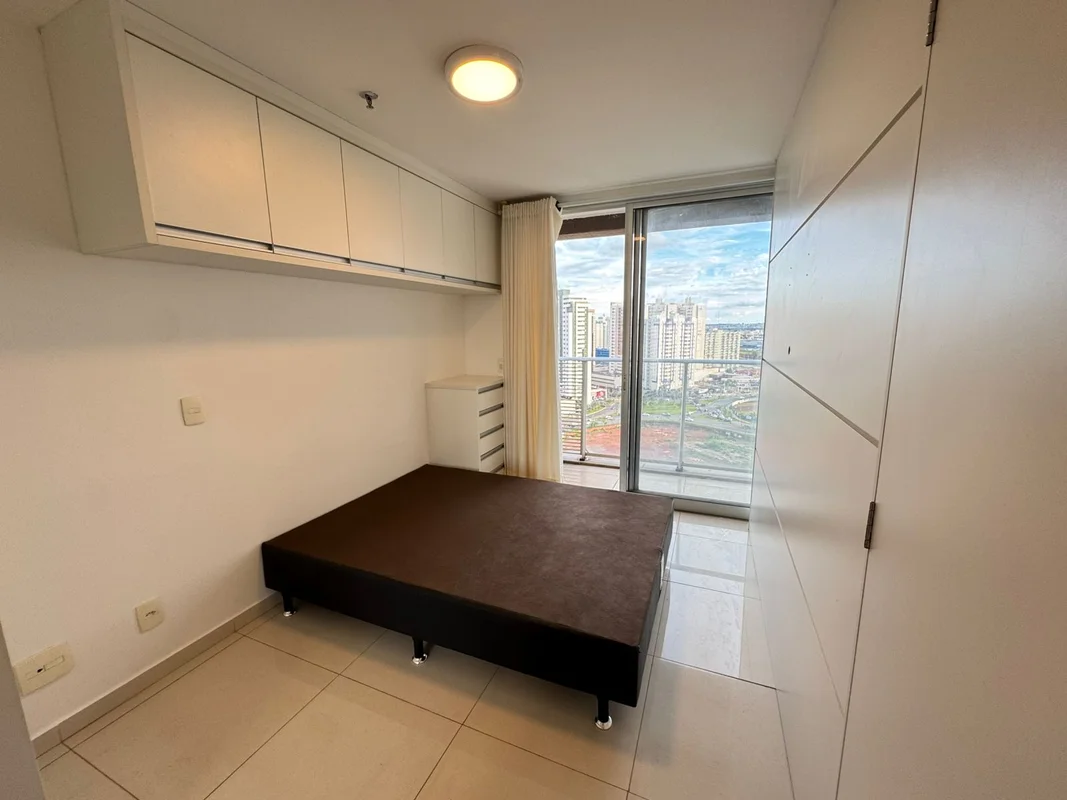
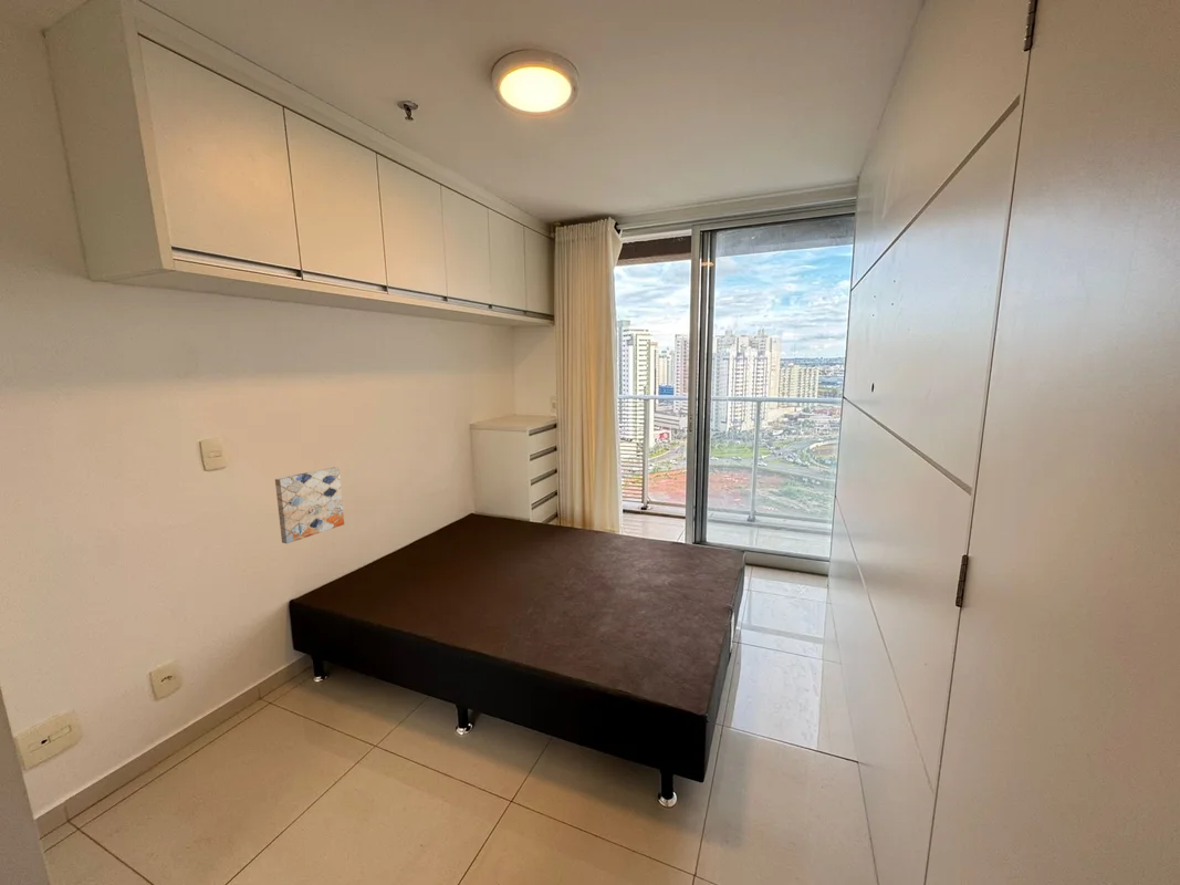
+ wall art [274,466,345,544]
